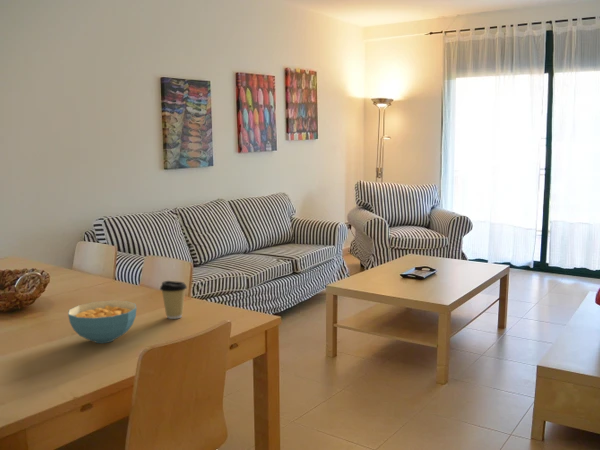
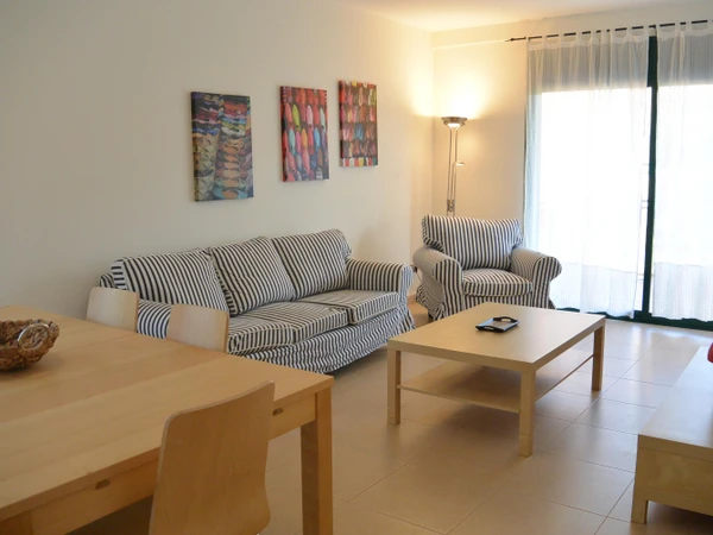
- coffee cup [159,280,188,320]
- cereal bowl [67,300,138,344]
